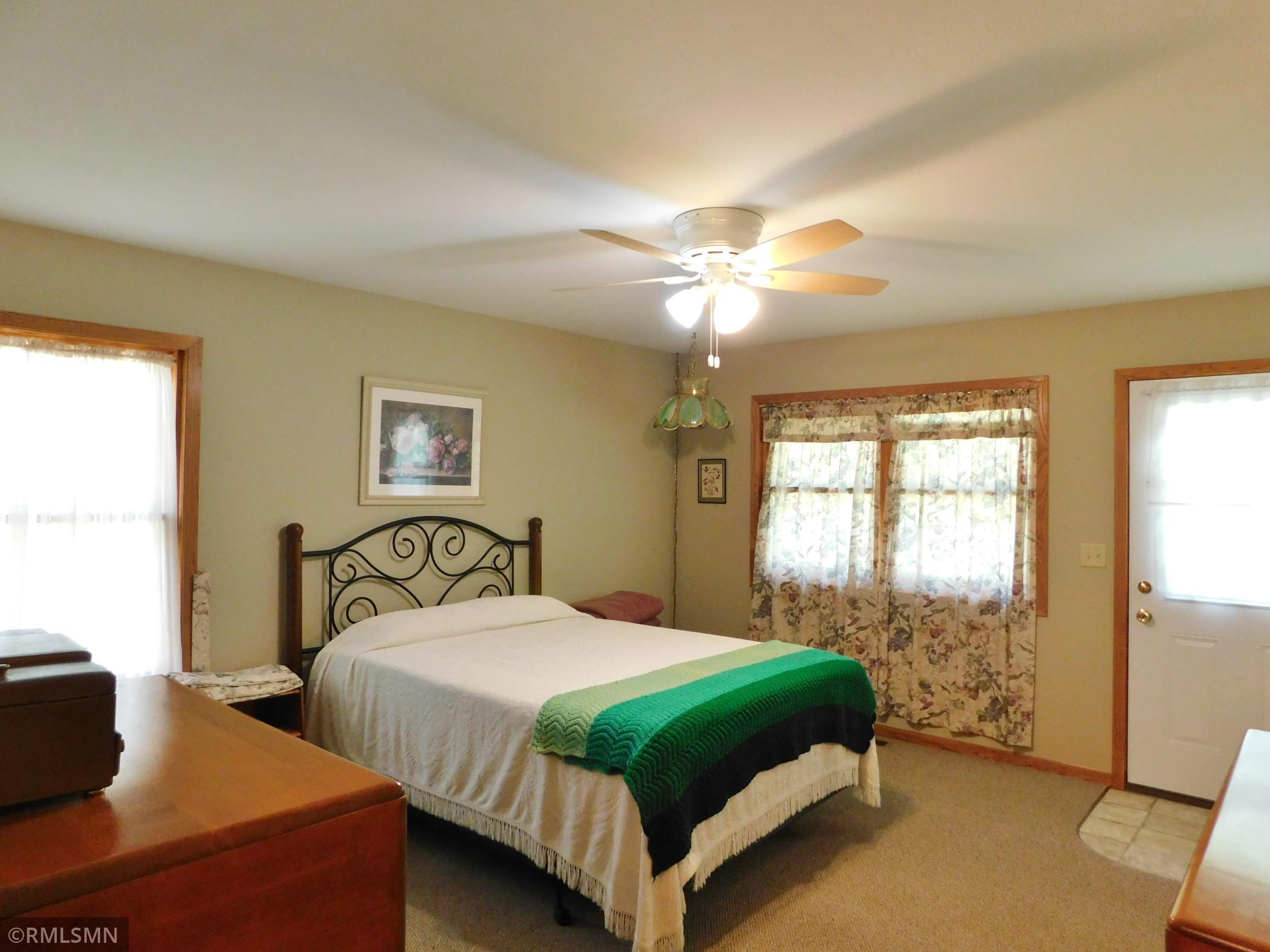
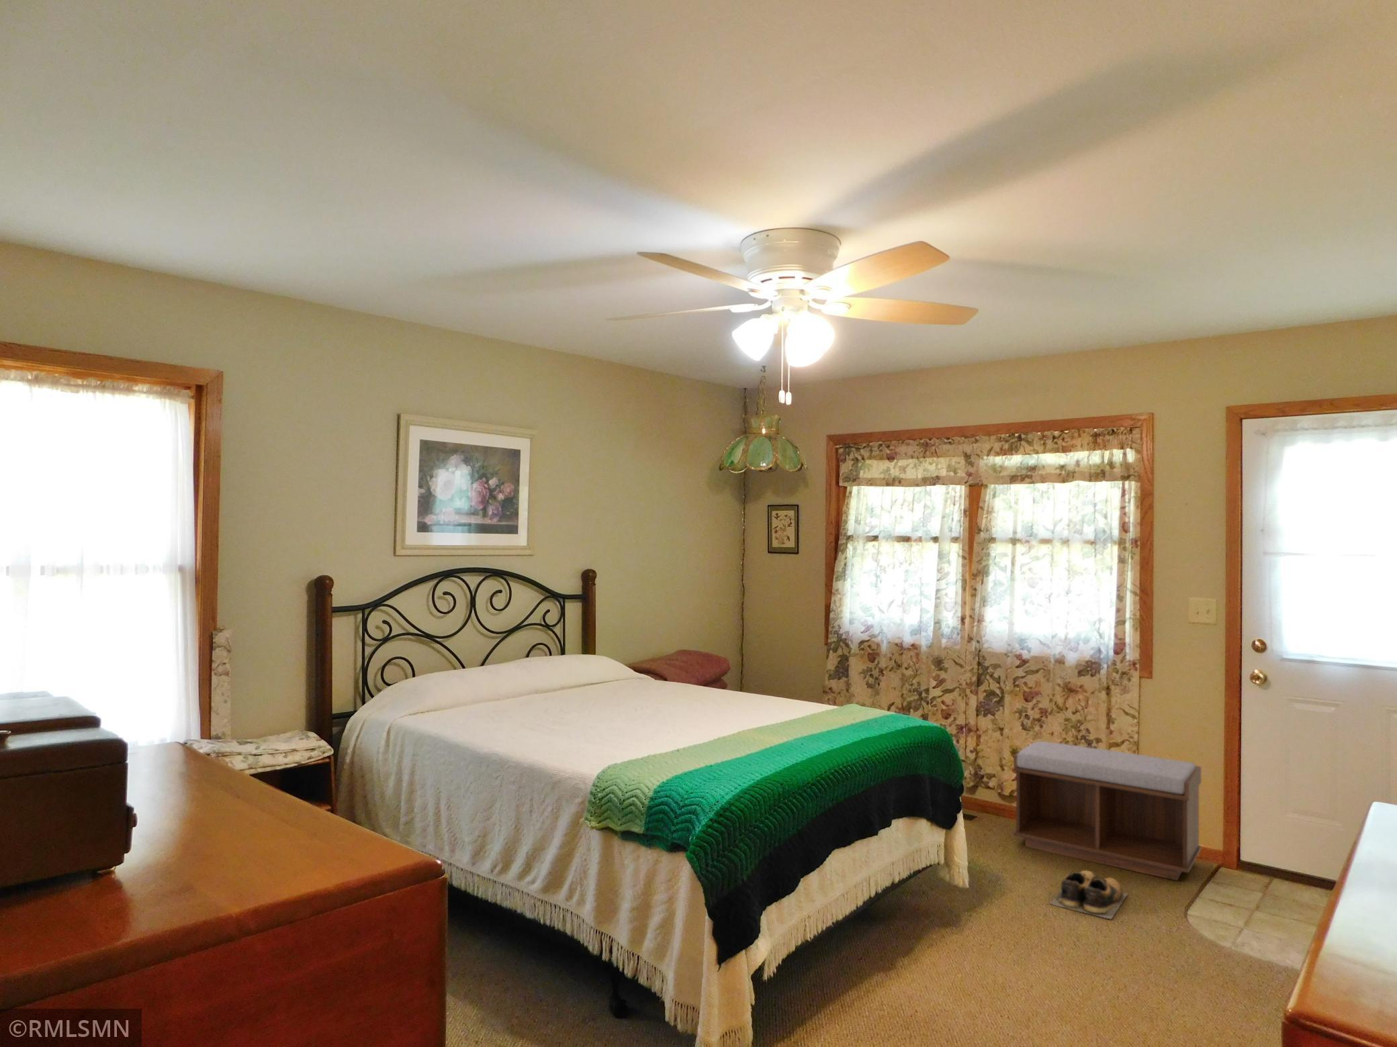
+ shoes [1049,870,1129,921]
+ bench [1013,740,1202,881]
